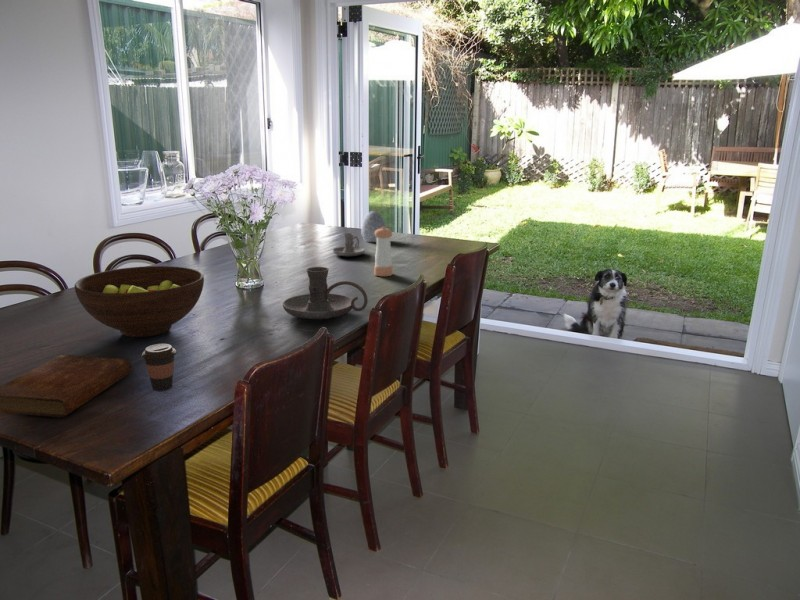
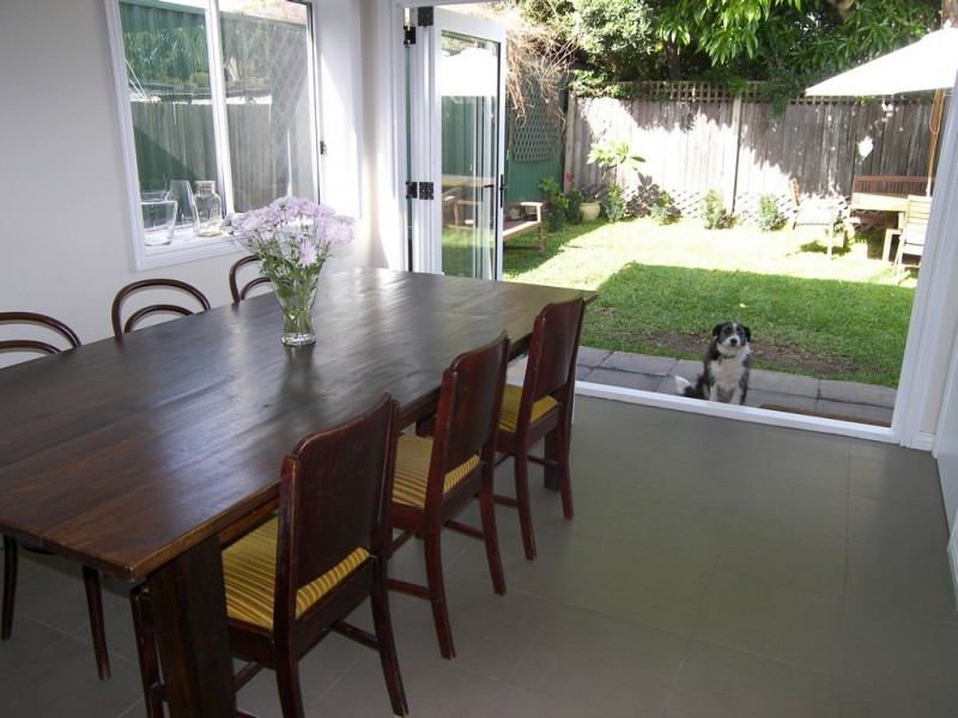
- candle holder [332,232,366,257]
- pepper shaker [373,227,394,277]
- coffee cup [141,343,177,392]
- bible [0,354,132,418]
- candle holder [282,266,369,320]
- fruit bowl [74,265,205,338]
- decorative egg [360,210,387,243]
